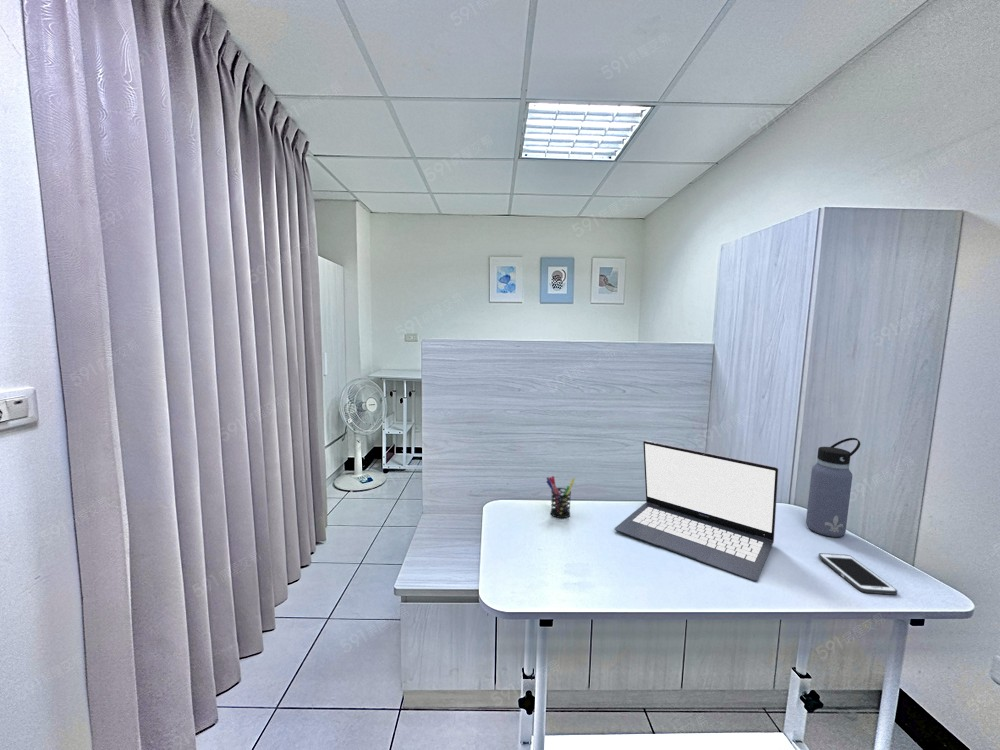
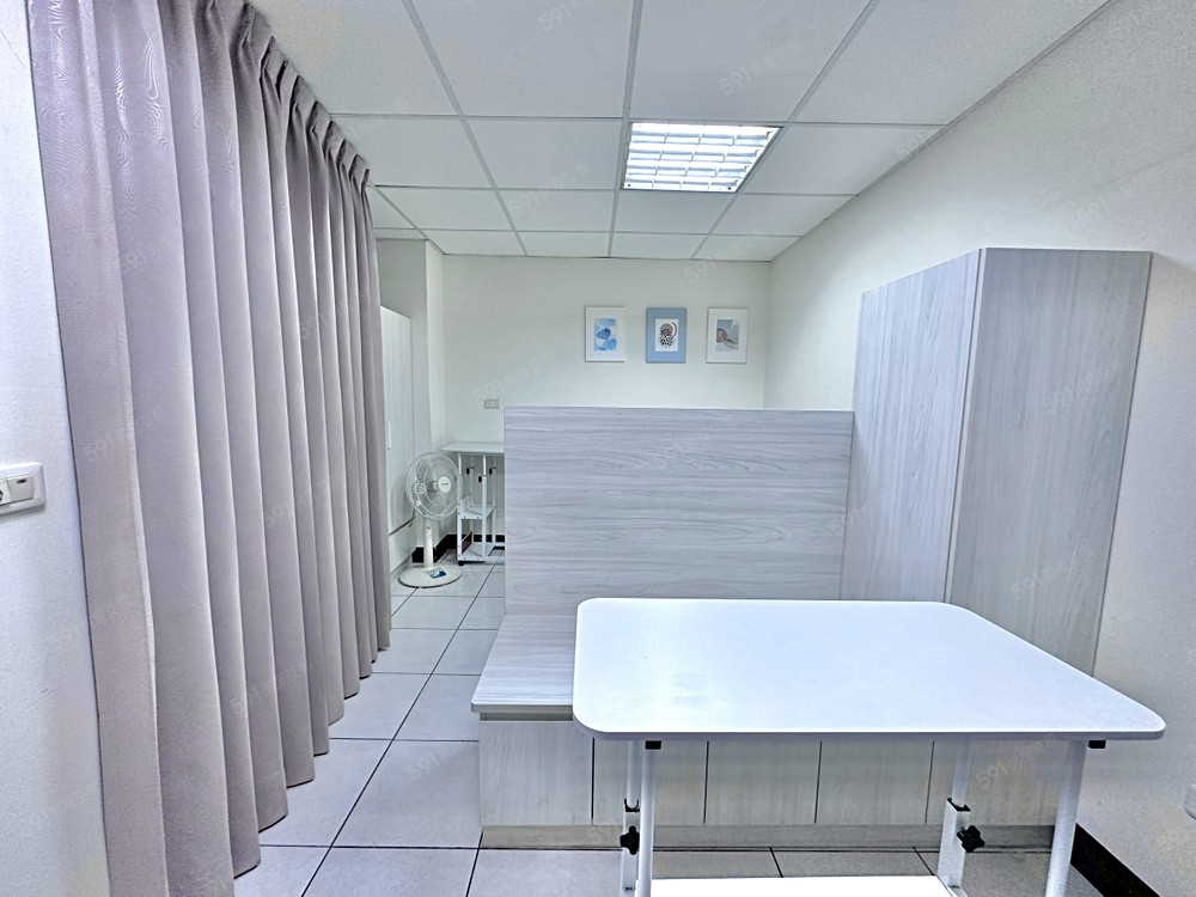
- cell phone [818,552,898,596]
- pen holder [545,475,576,519]
- water bottle [805,437,861,538]
- laptop [614,440,779,582]
